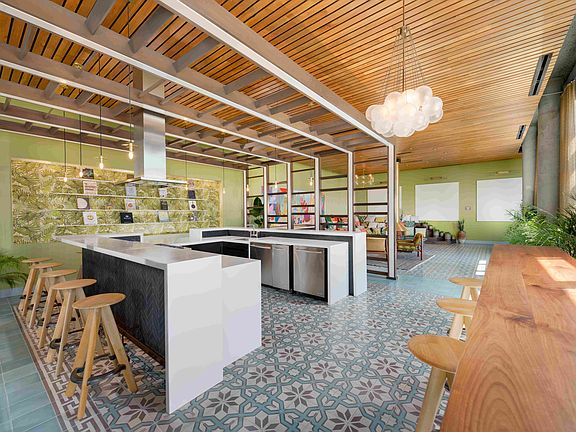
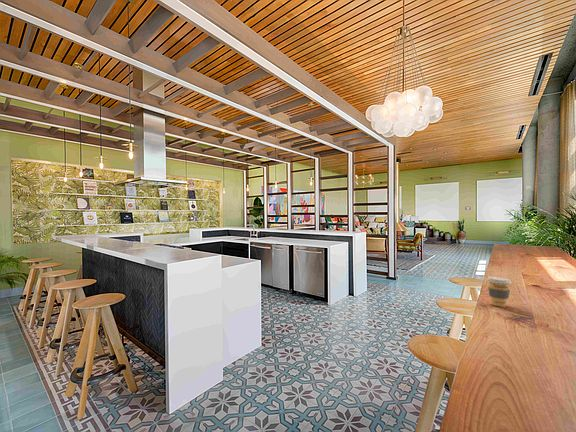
+ coffee cup [486,275,512,308]
